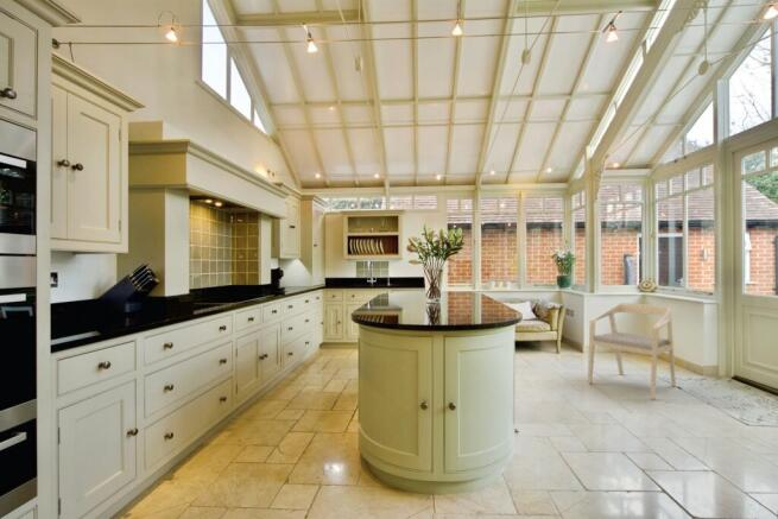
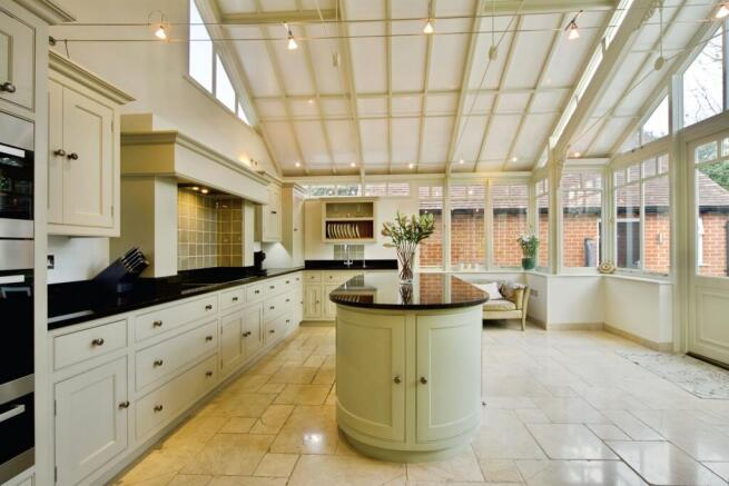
- armchair [587,302,677,401]
